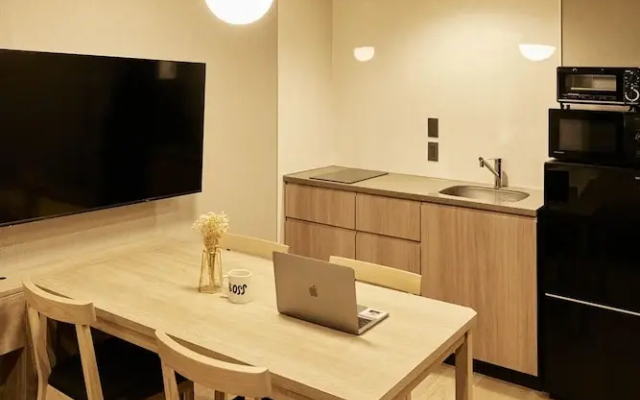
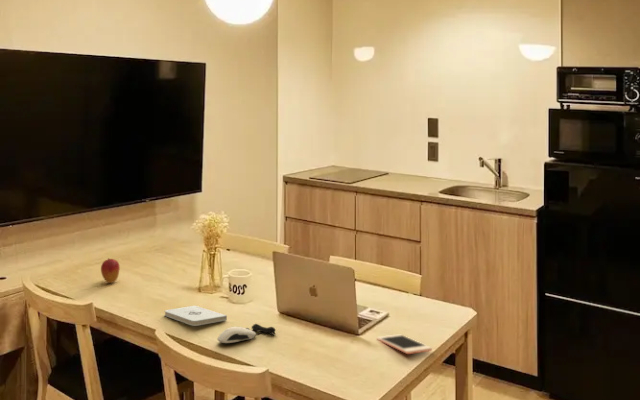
+ fruit [100,257,121,284]
+ notepad [164,305,228,327]
+ computer mouse [216,323,277,344]
+ cell phone [376,334,433,355]
